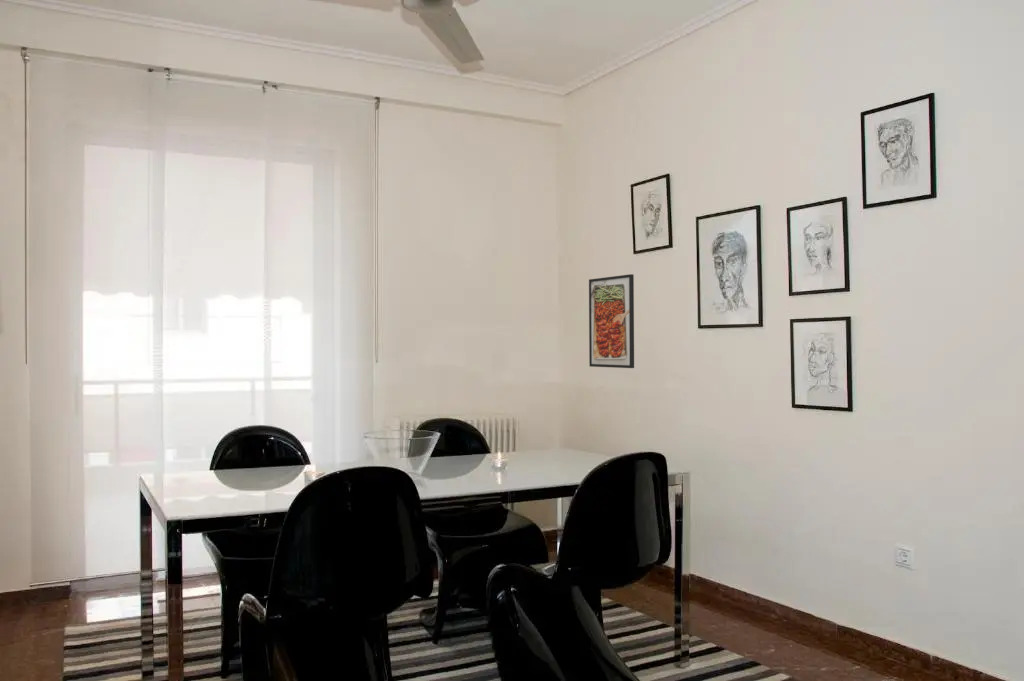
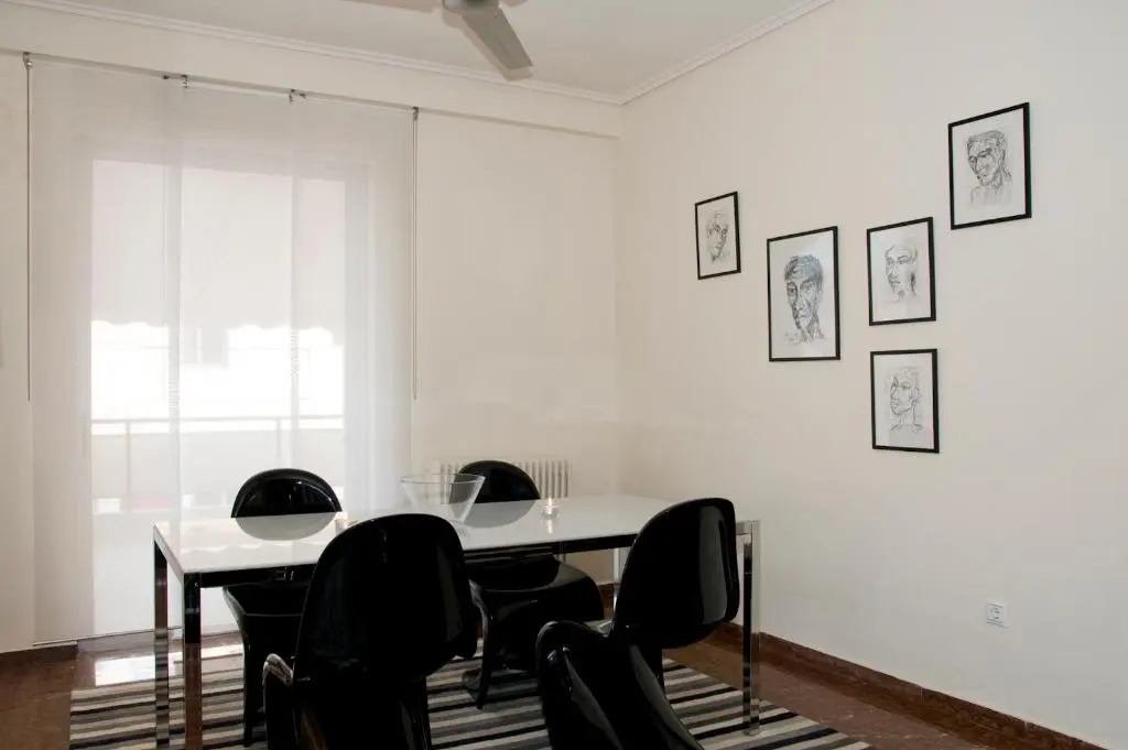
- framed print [588,273,635,369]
